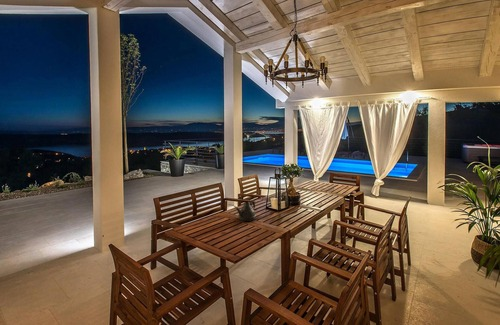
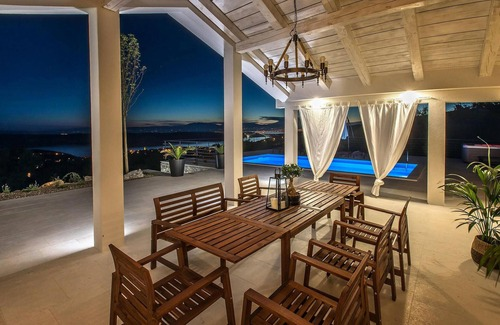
- teapot [233,200,257,222]
